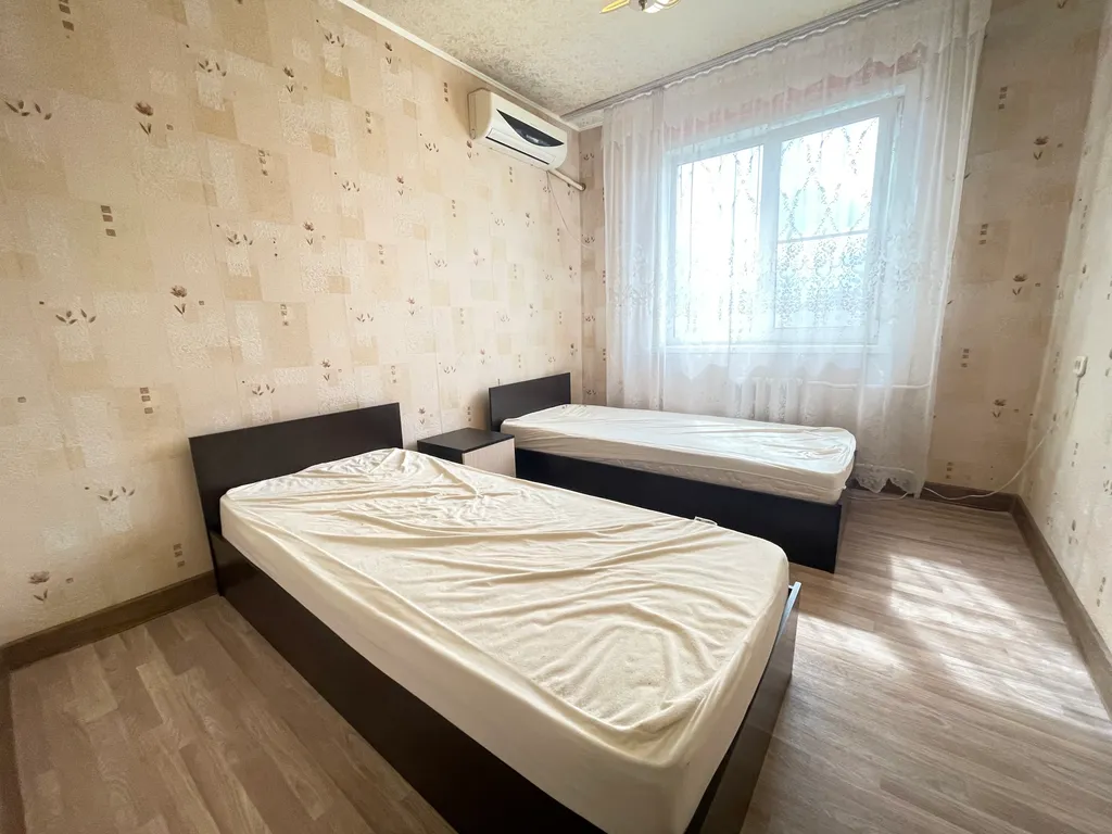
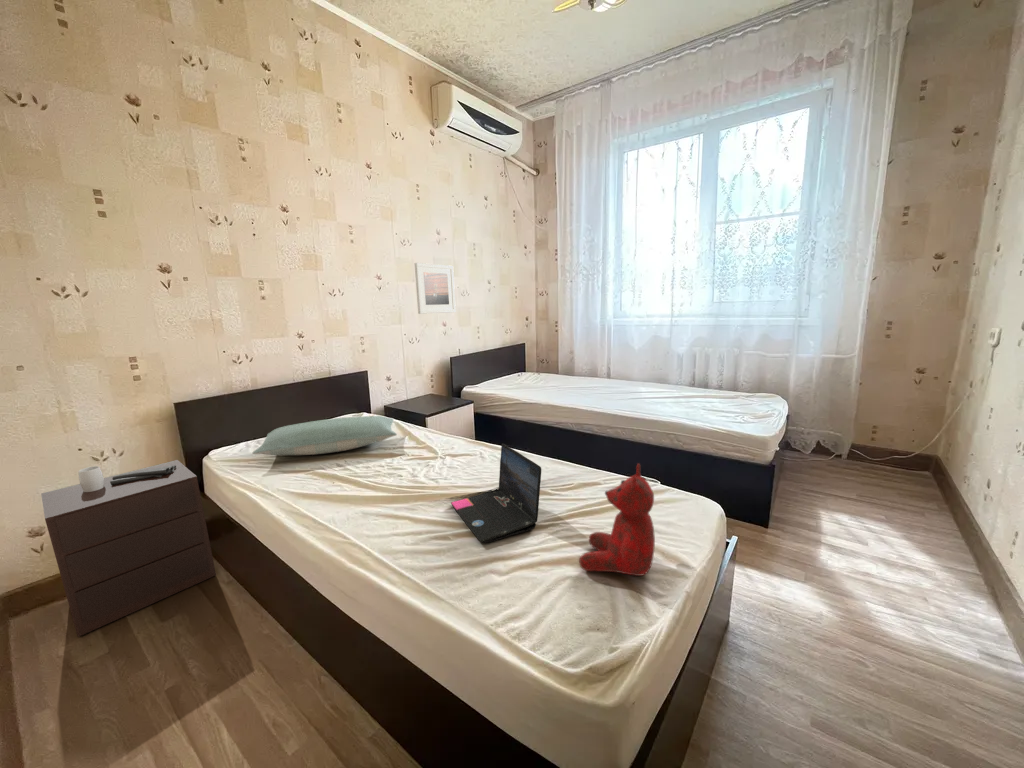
+ pillow [251,415,398,456]
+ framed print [414,262,457,315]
+ nightstand [40,459,217,638]
+ teddy bear [578,462,656,577]
+ laptop [450,443,542,544]
